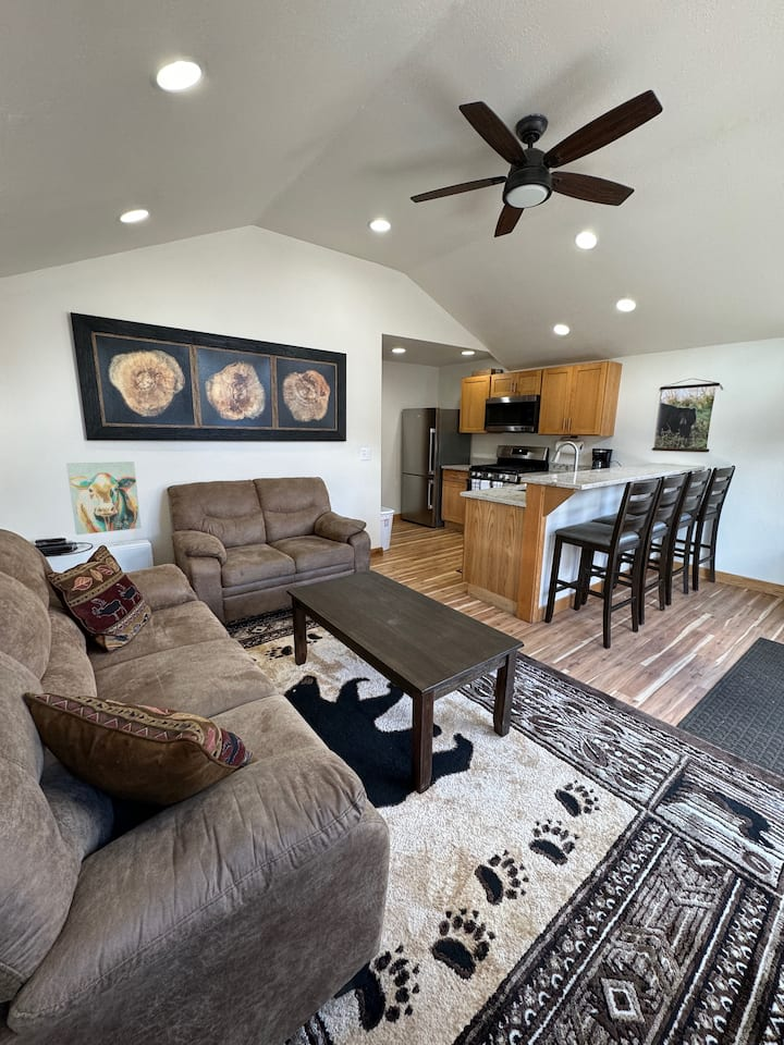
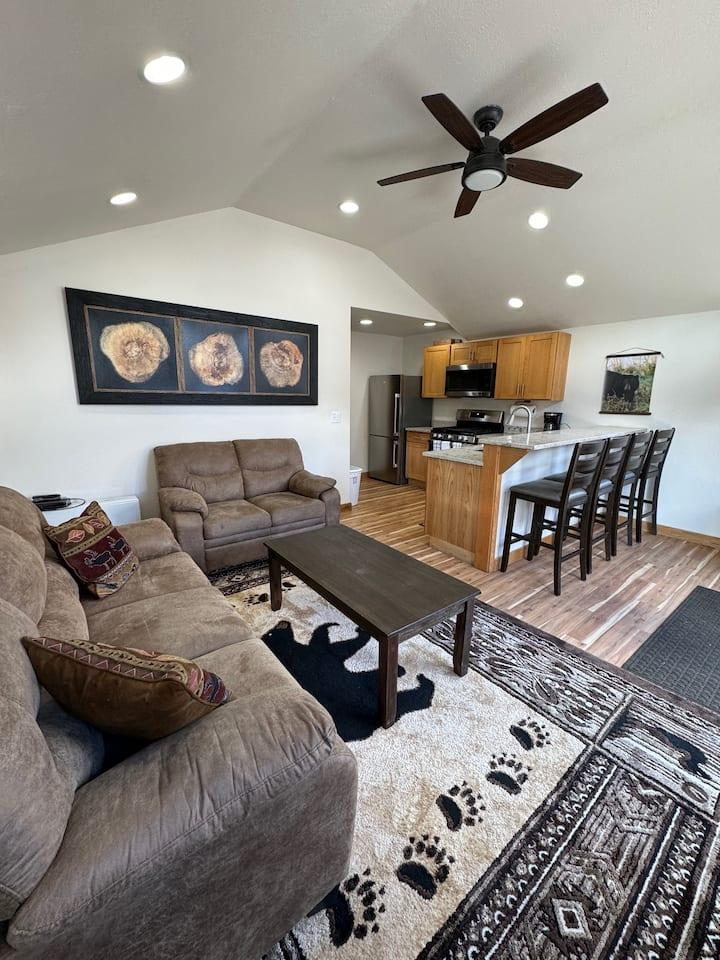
- wall art [65,460,142,536]
